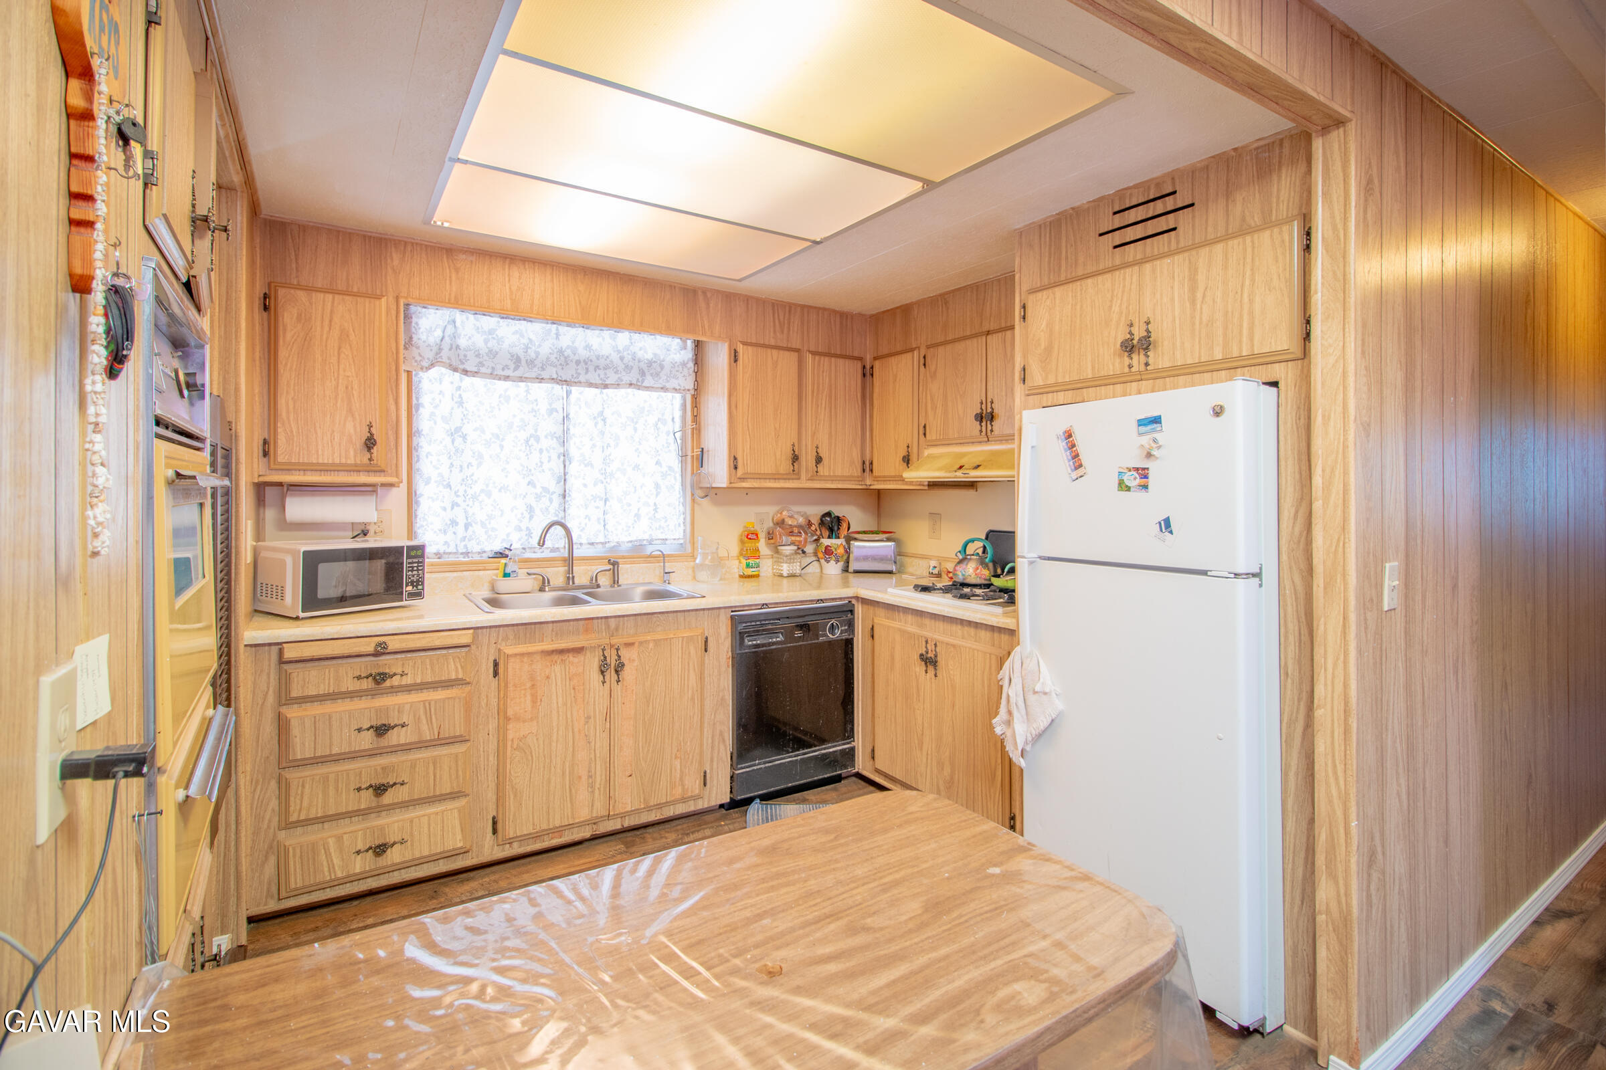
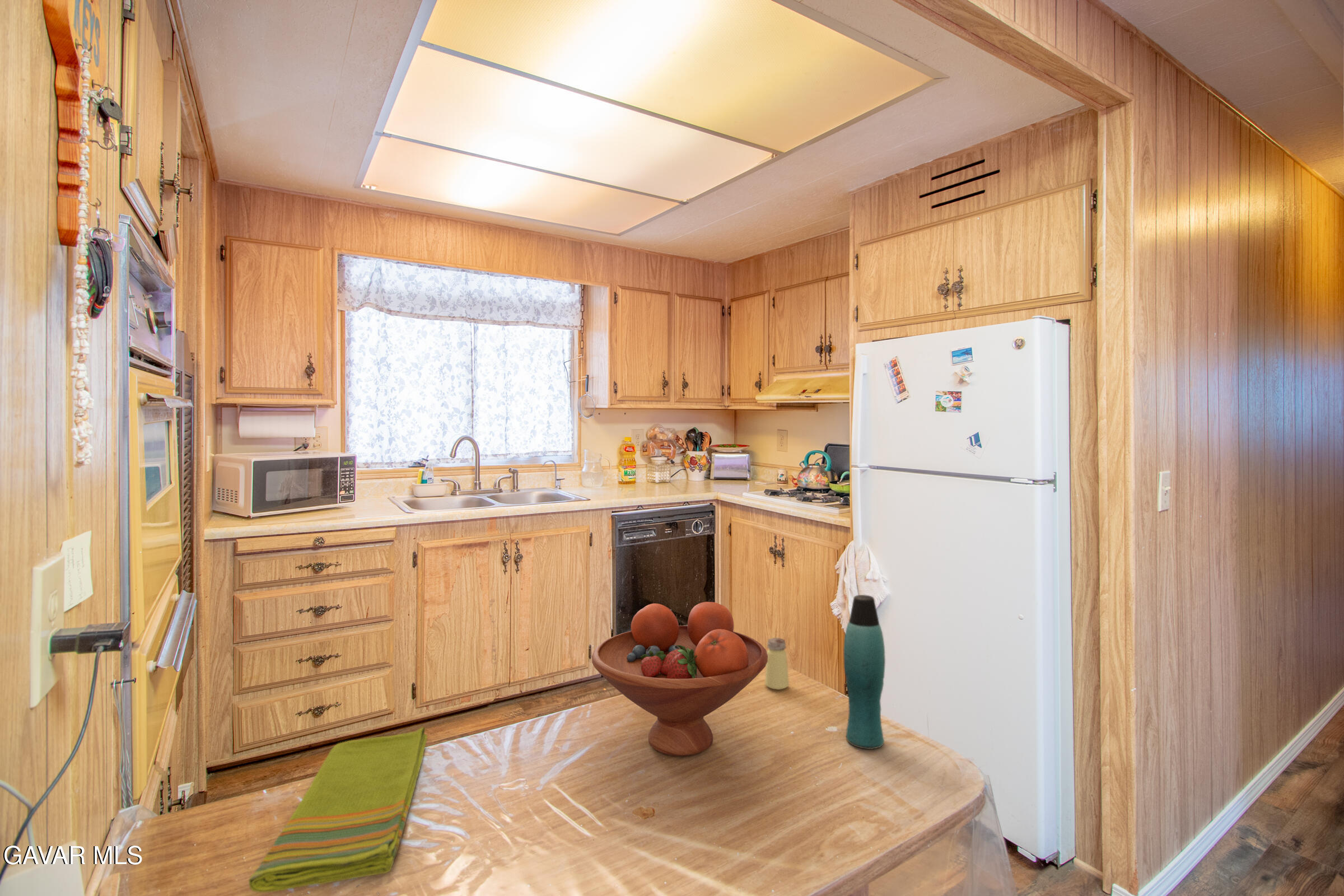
+ dish towel [248,726,428,893]
+ saltshaker [764,637,790,690]
+ bottle [843,594,886,750]
+ fruit bowl [591,601,768,757]
